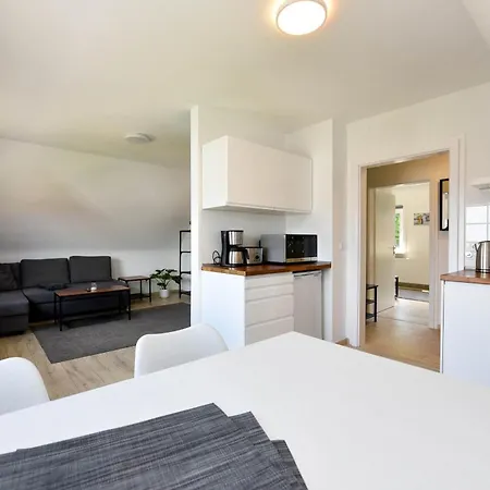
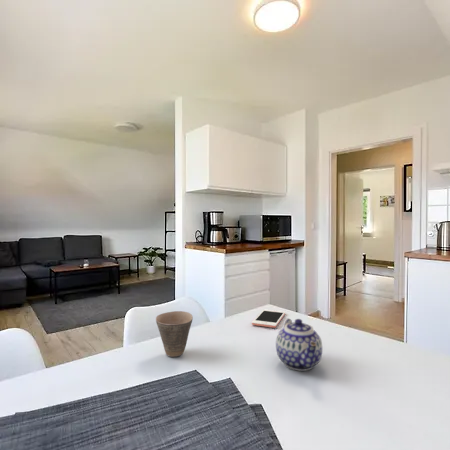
+ cup [155,310,194,358]
+ cell phone [251,309,286,329]
+ teapot [275,317,323,372]
